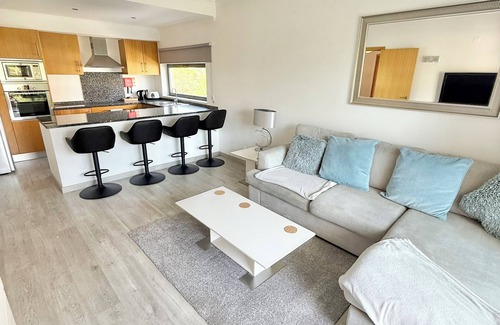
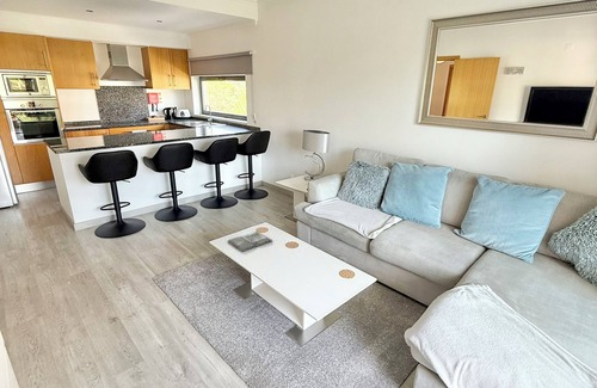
+ magazine [227,230,273,253]
